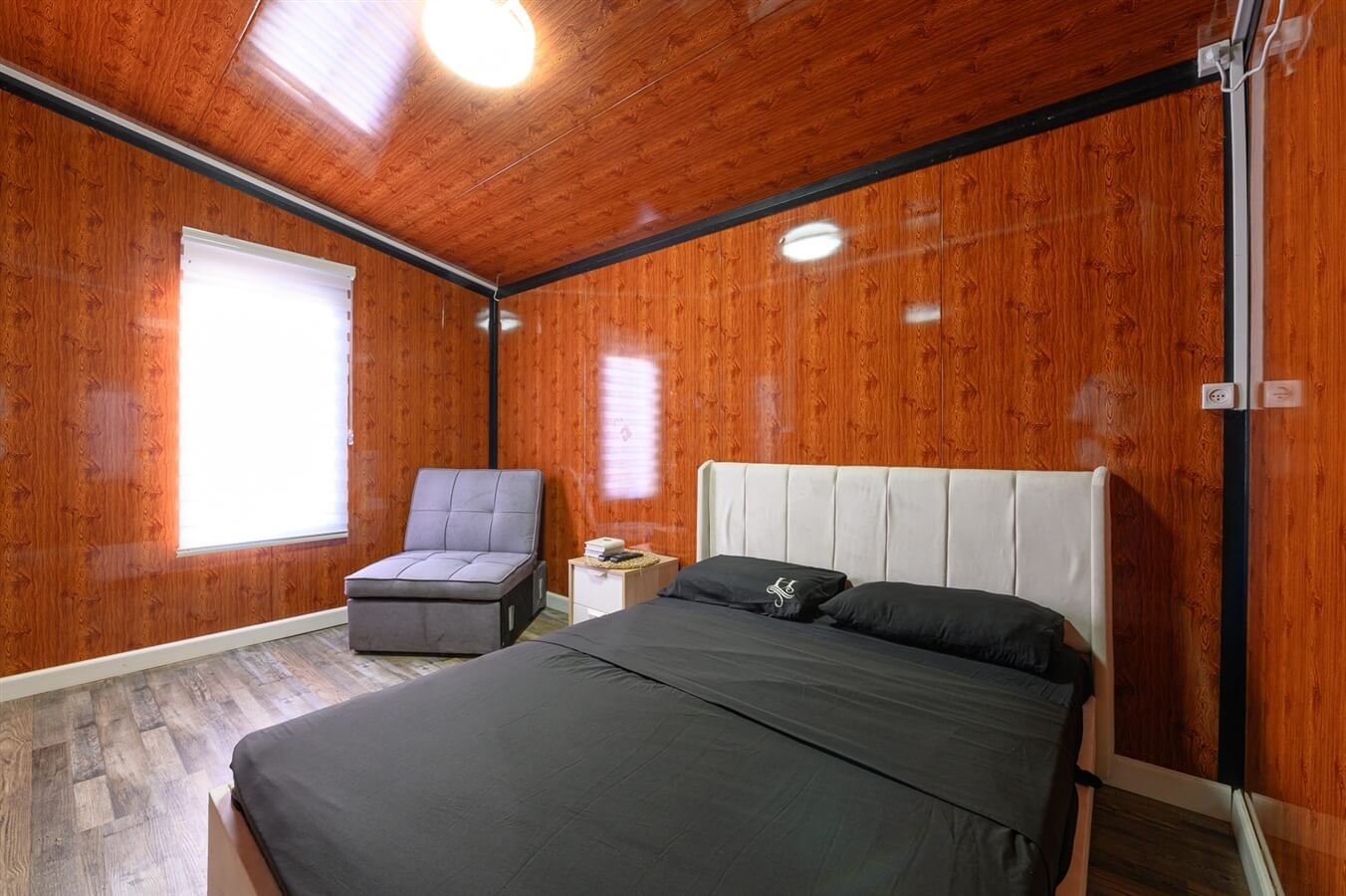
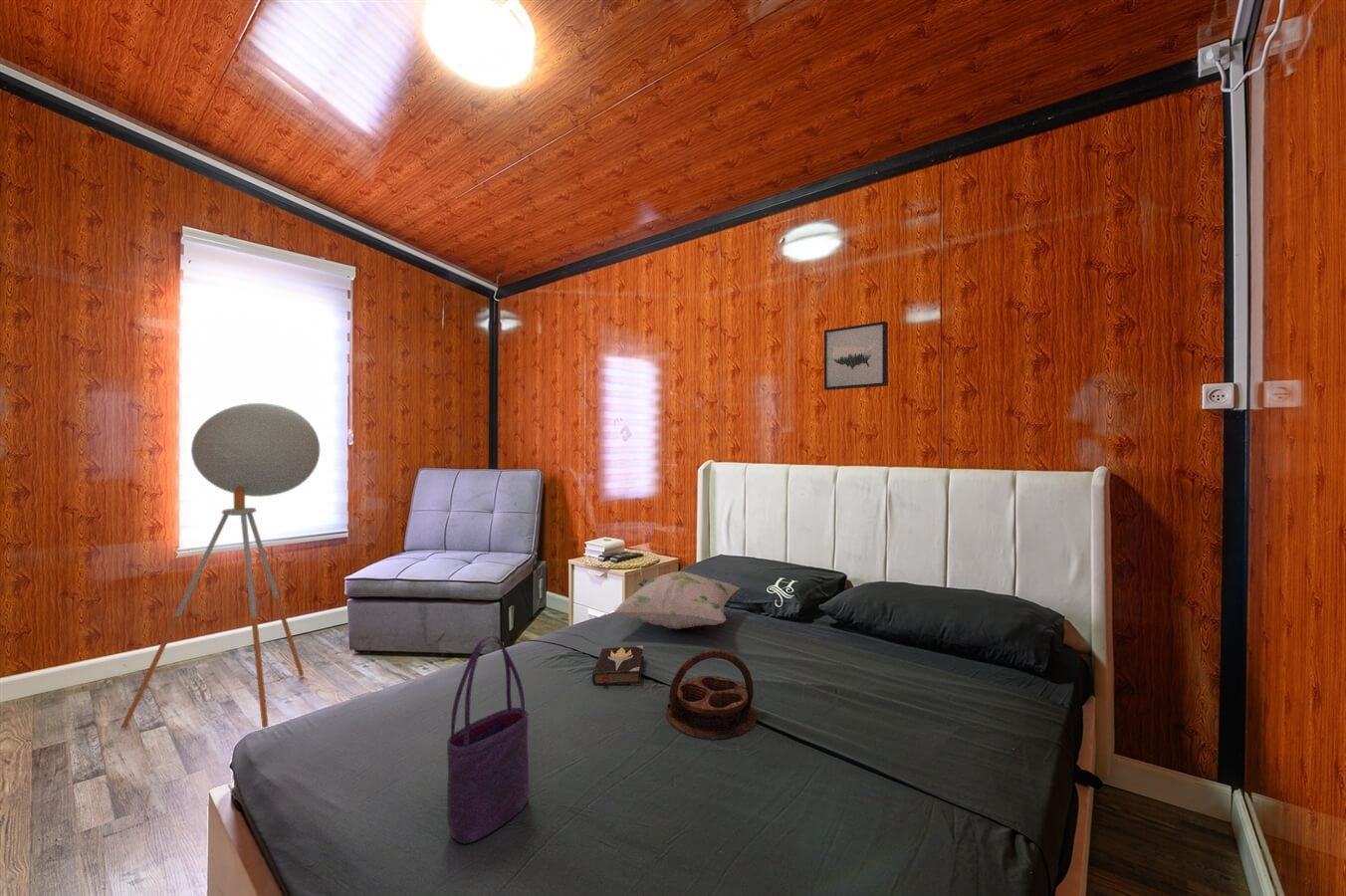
+ wall art [823,321,889,391]
+ decorative pillow [613,570,742,630]
+ hardback book [591,644,645,686]
+ tote bag [446,635,530,844]
+ floor lamp [120,402,321,729]
+ serving tray [665,649,758,741]
